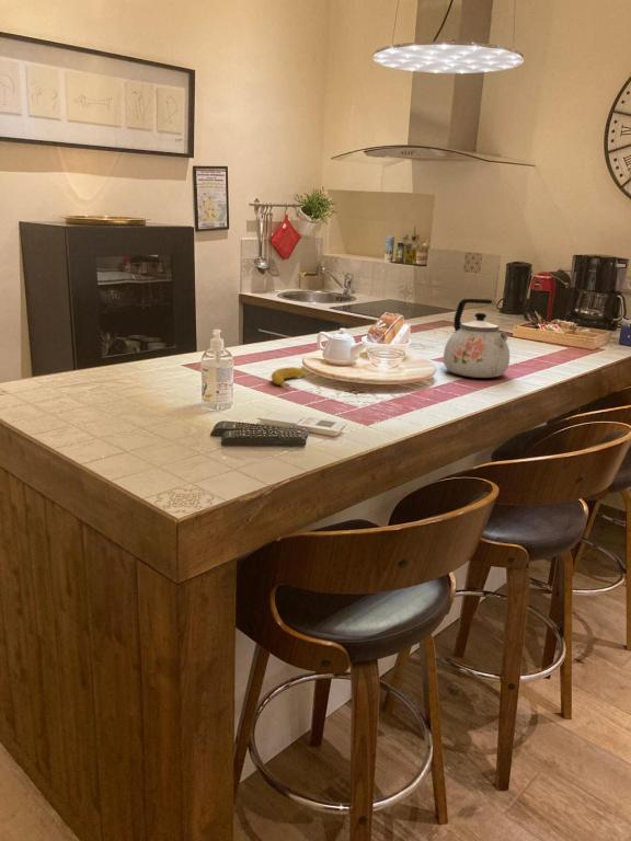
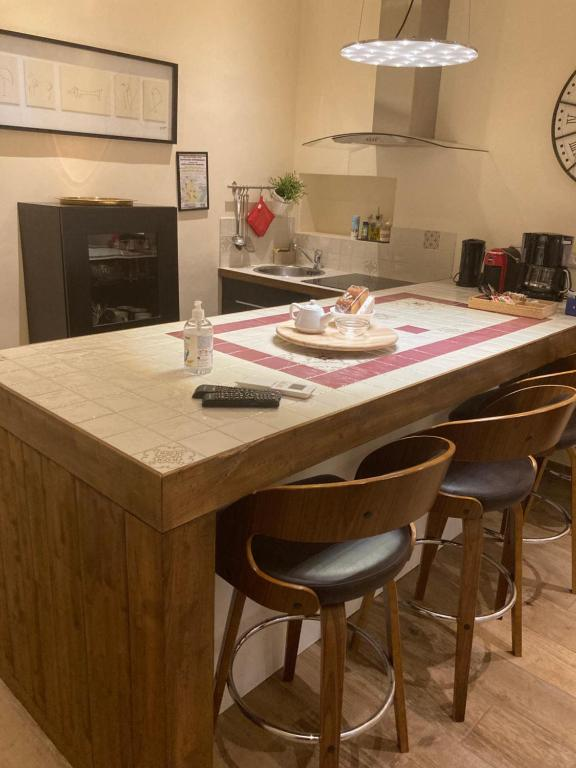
- banana [271,366,306,388]
- kettle [443,298,510,379]
